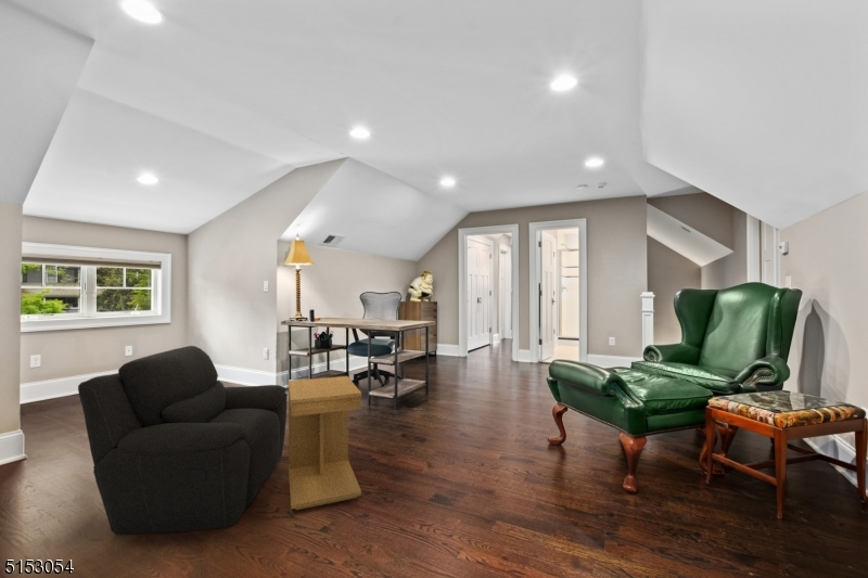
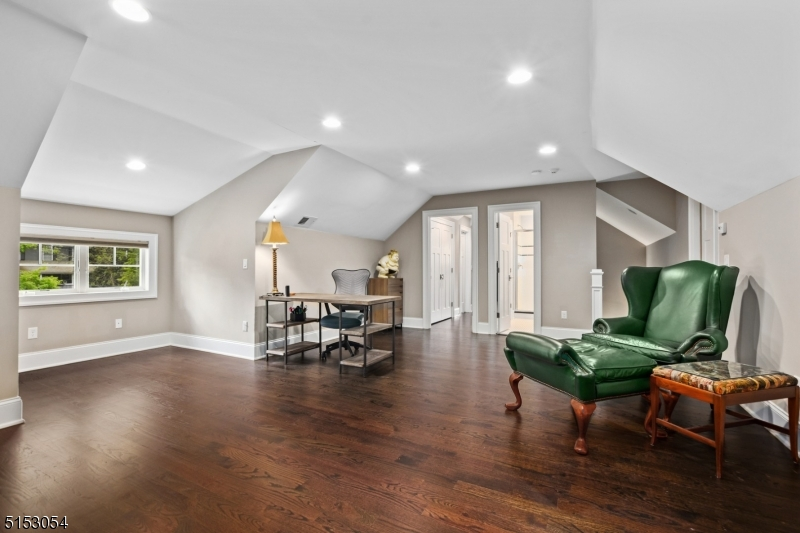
- armchair [77,345,289,536]
- side table [288,375,362,511]
